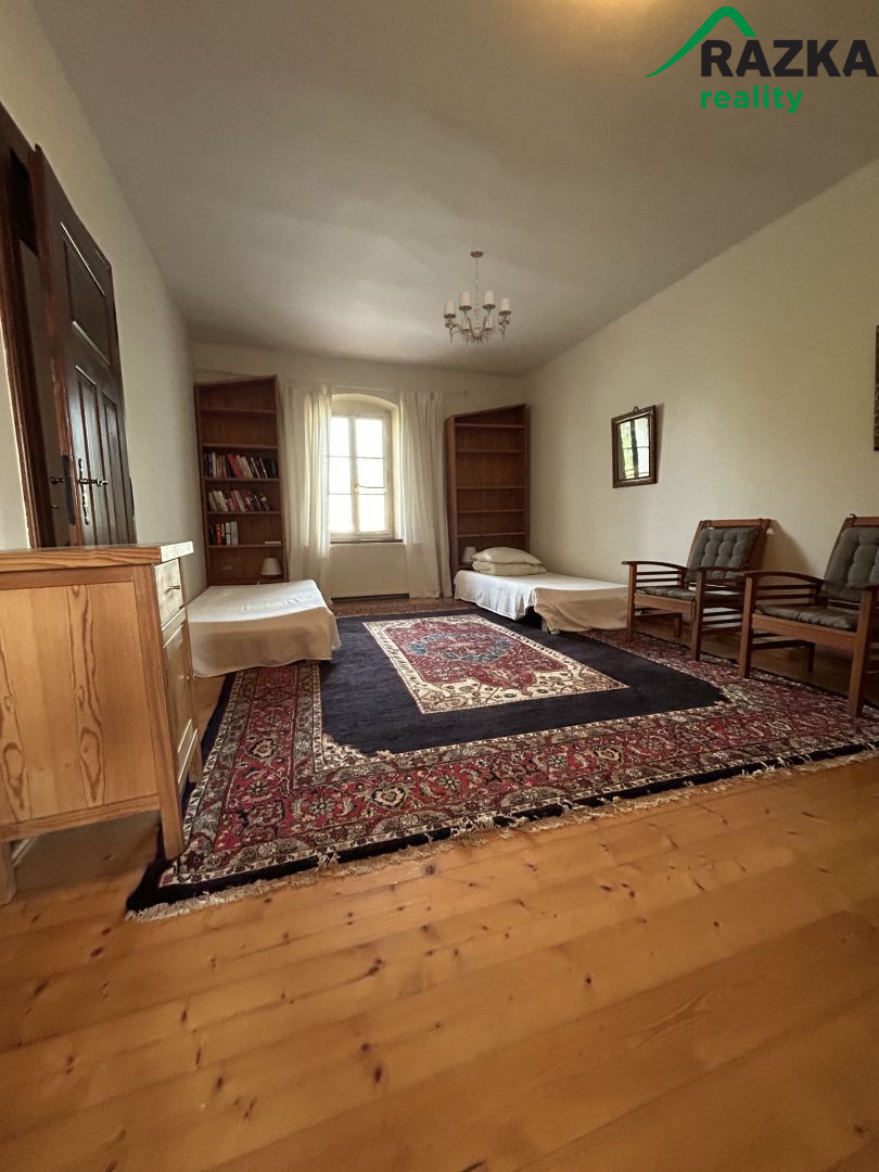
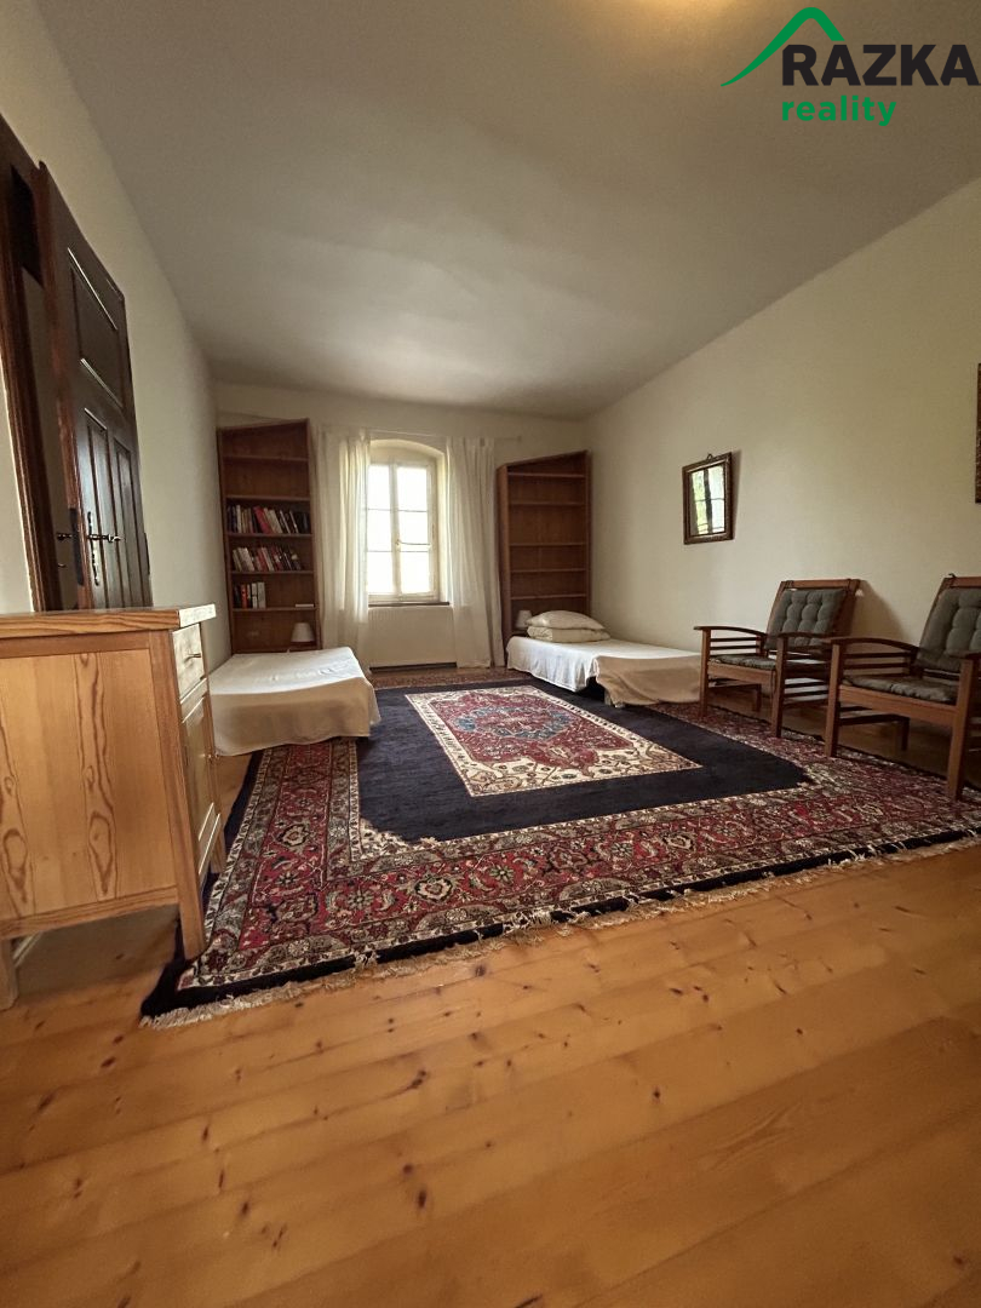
- chandelier [443,247,512,351]
